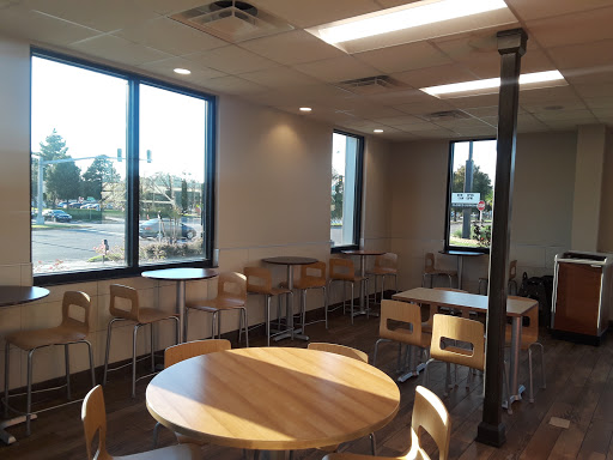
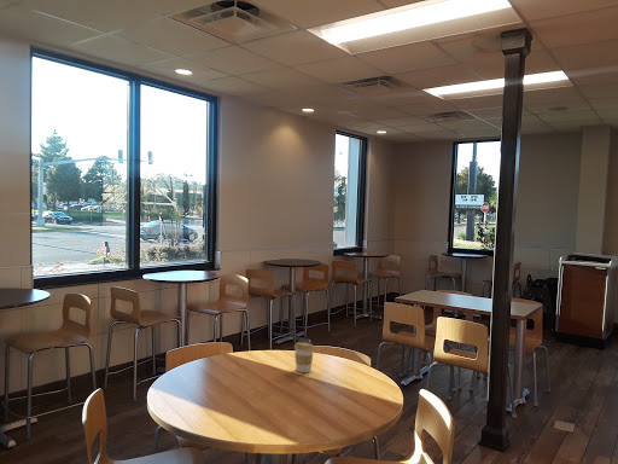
+ coffee cup [293,341,315,373]
